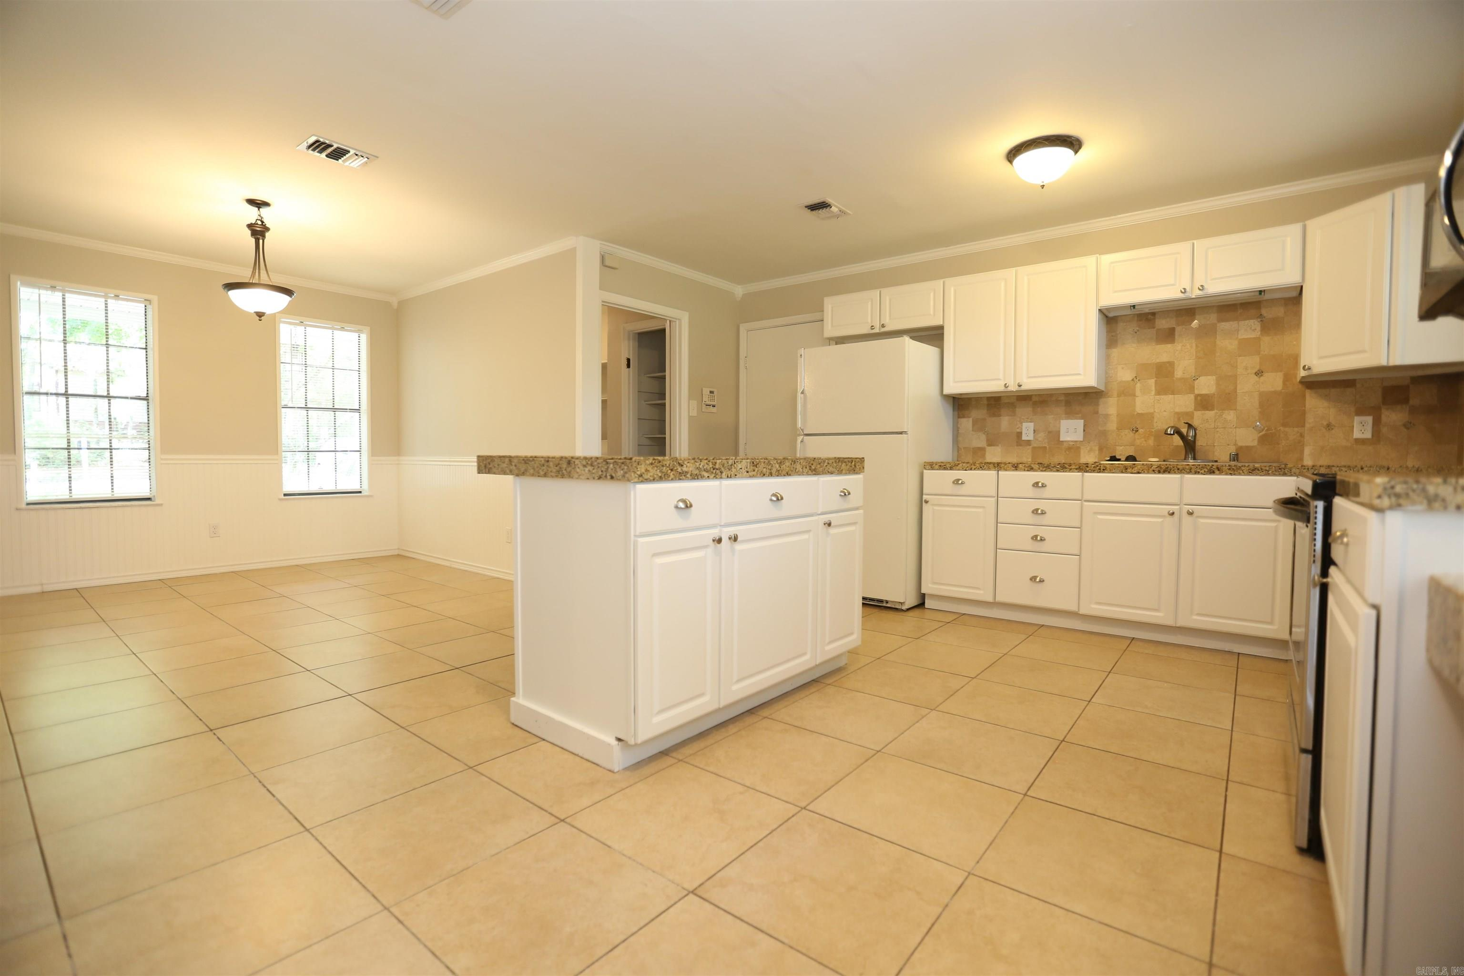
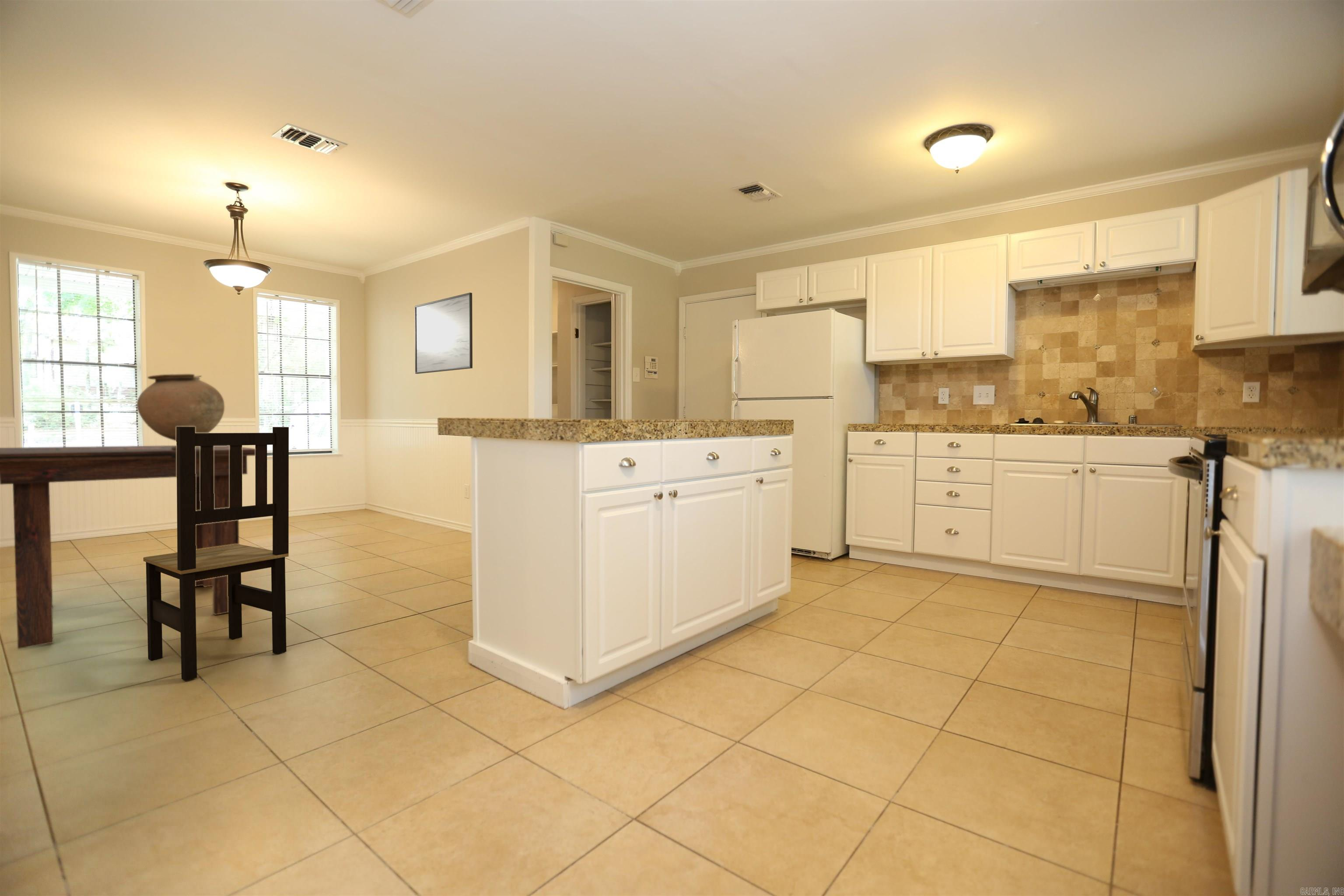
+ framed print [414,292,473,374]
+ dining table [0,445,255,650]
+ dining chair [143,427,289,682]
+ vase [137,374,225,450]
